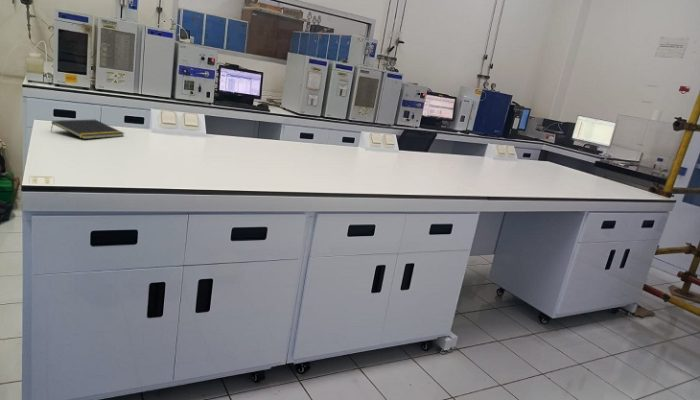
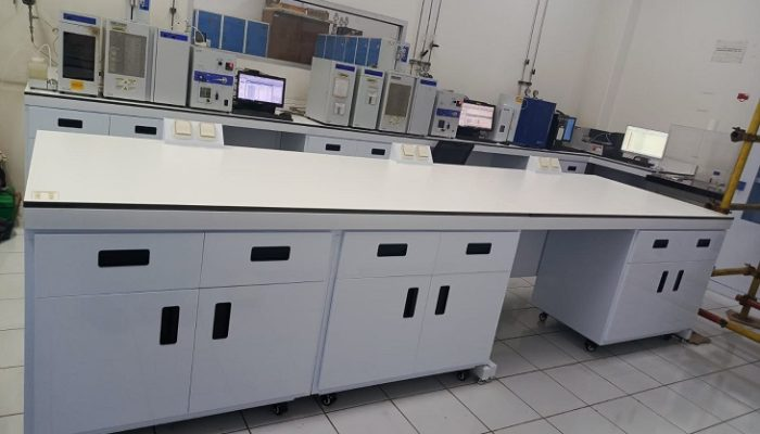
- notepad [49,119,126,140]
